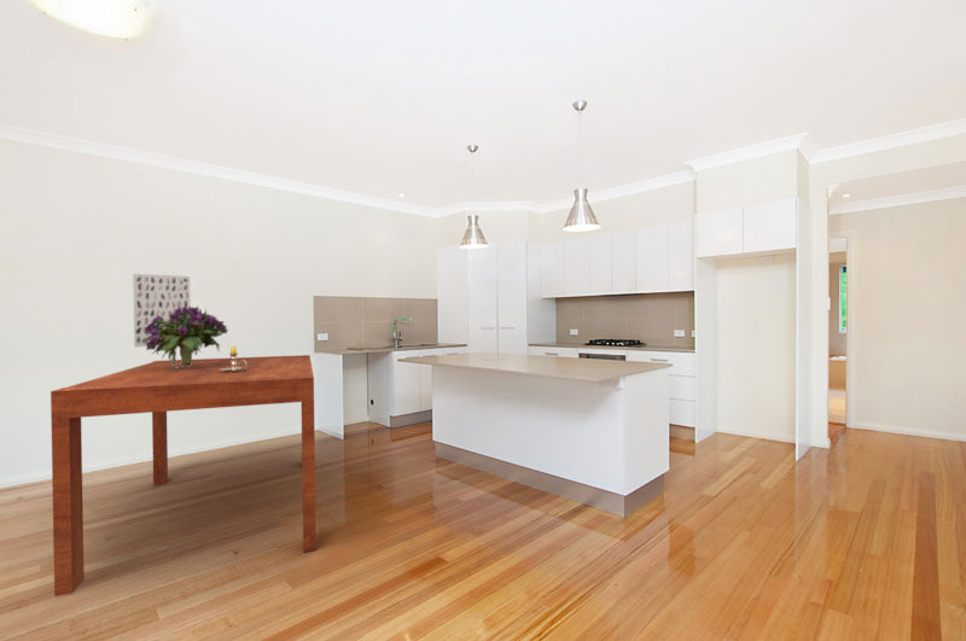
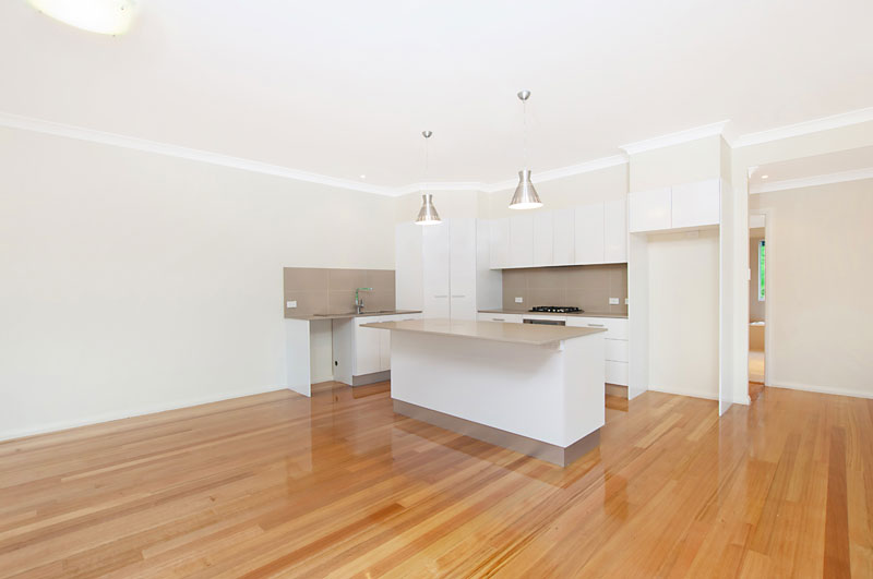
- dining table [50,354,318,598]
- candlestick [220,344,246,373]
- bouquet [142,304,229,368]
- wall art [132,273,192,348]
